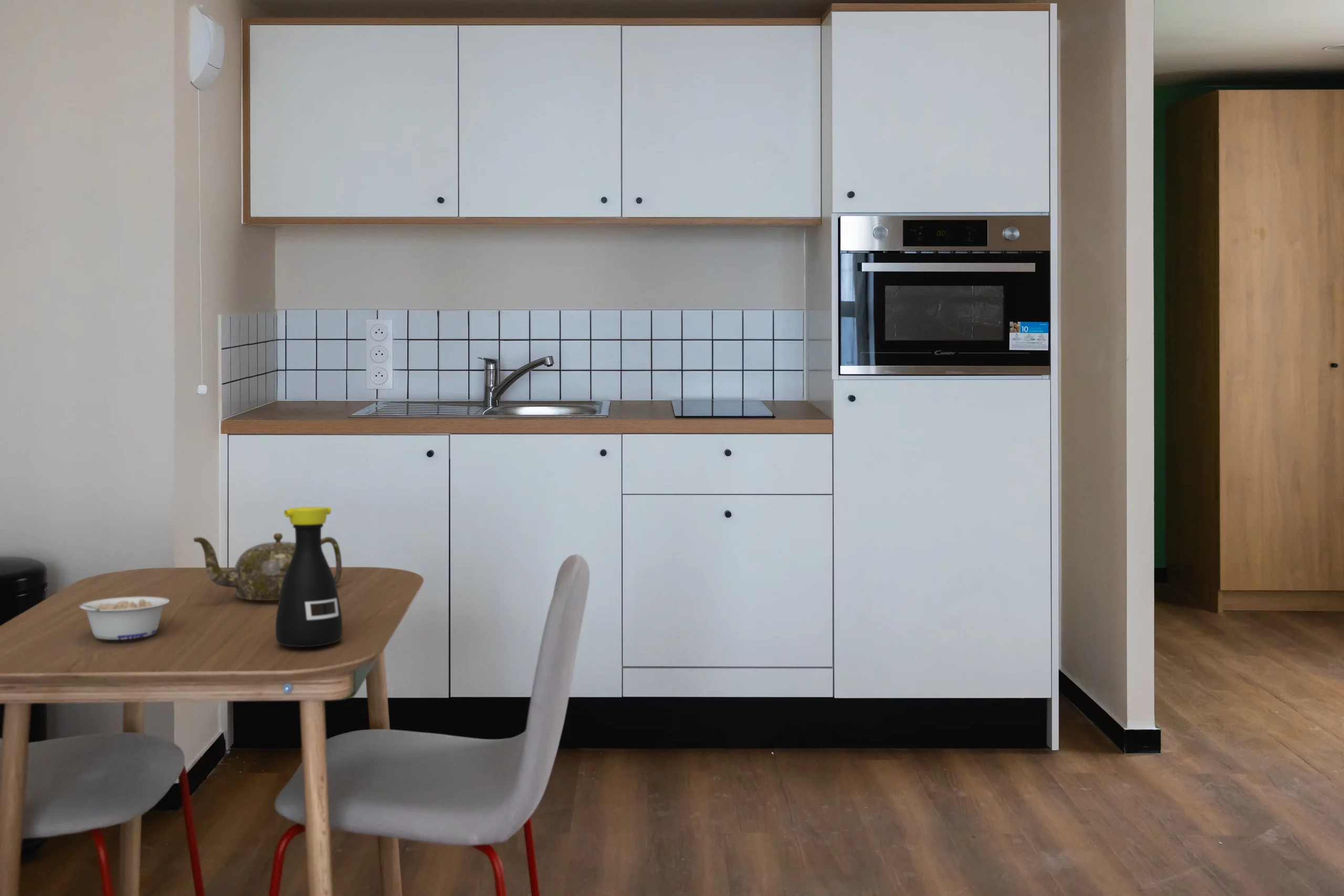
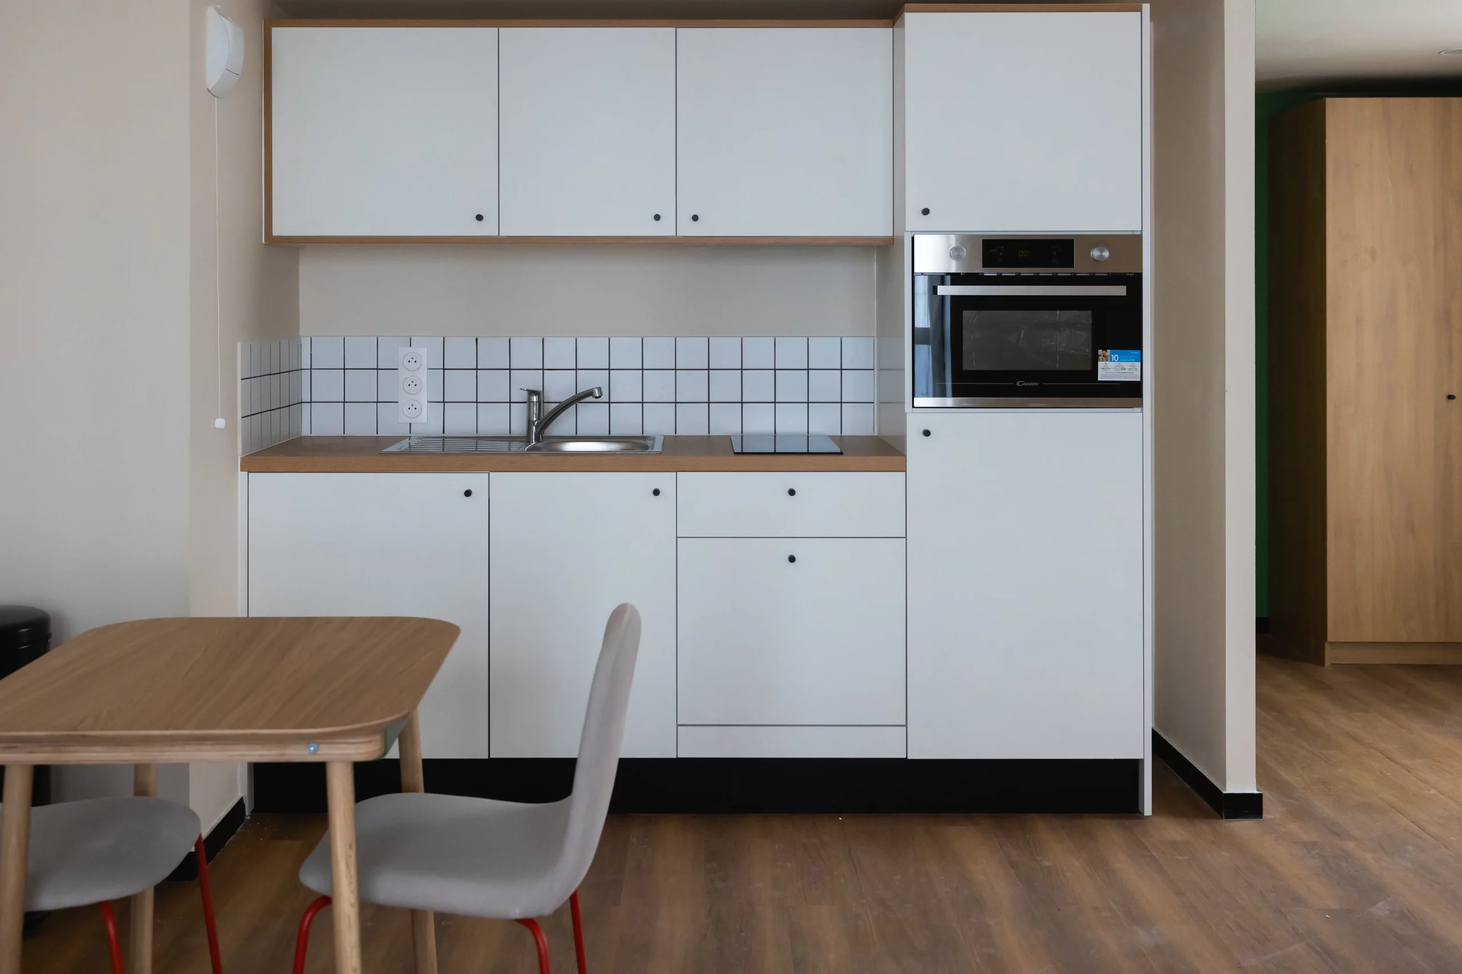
- bottle [275,506,343,648]
- legume [79,596,170,640]
- teapot [193,533,342,601]
